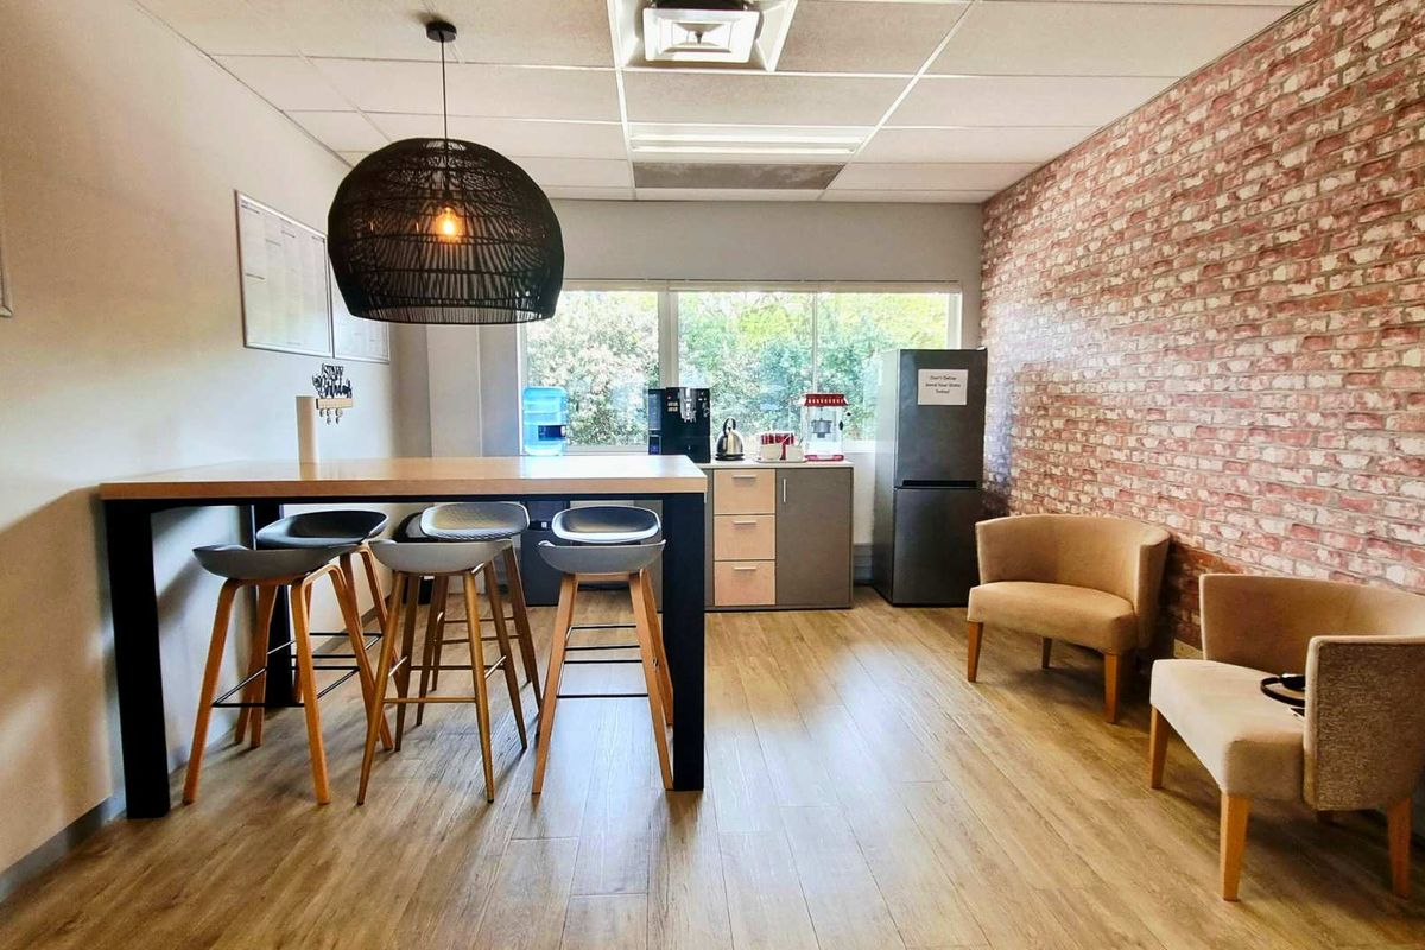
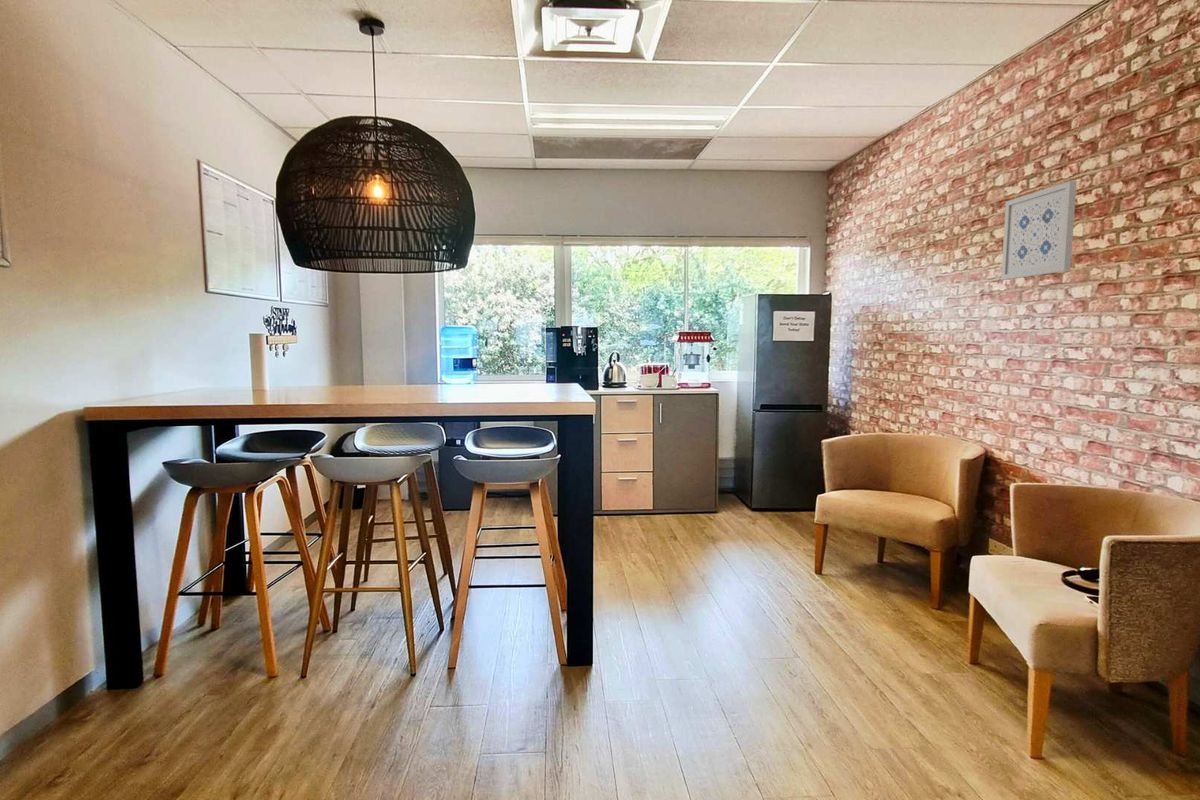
+ wall art [1000,180,1078,281]
